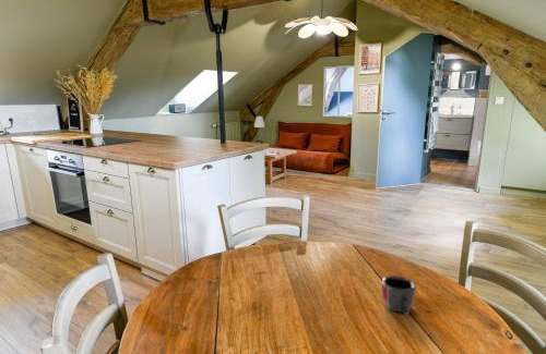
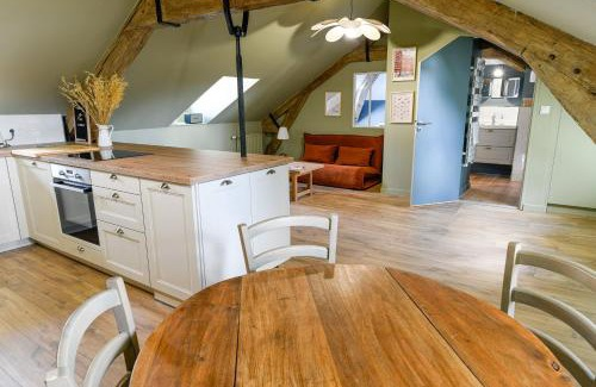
- mug [380,274,417,316]
